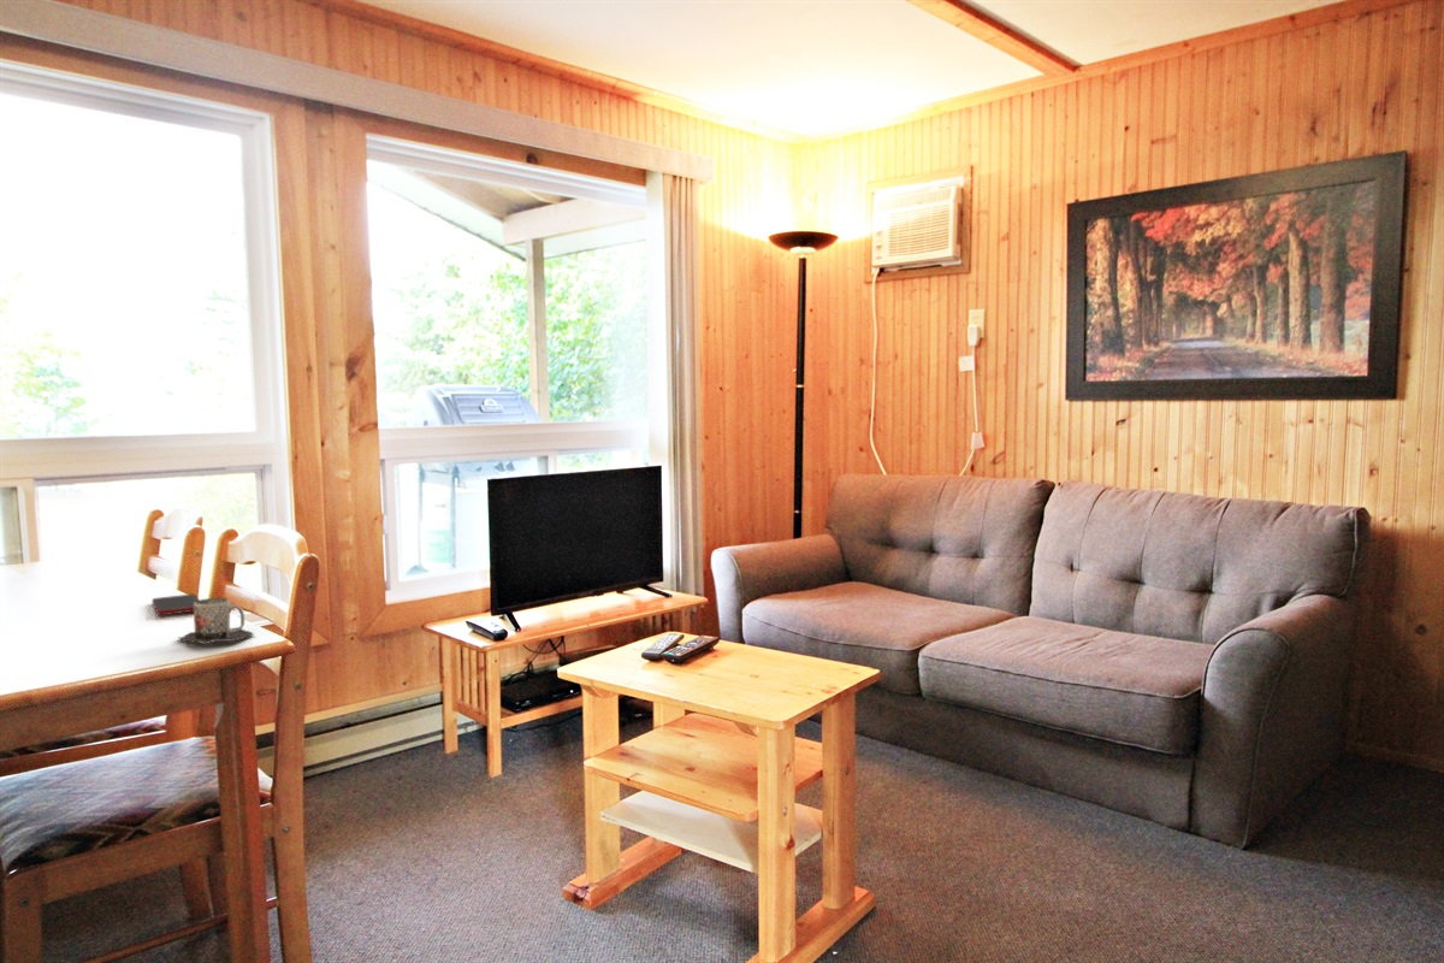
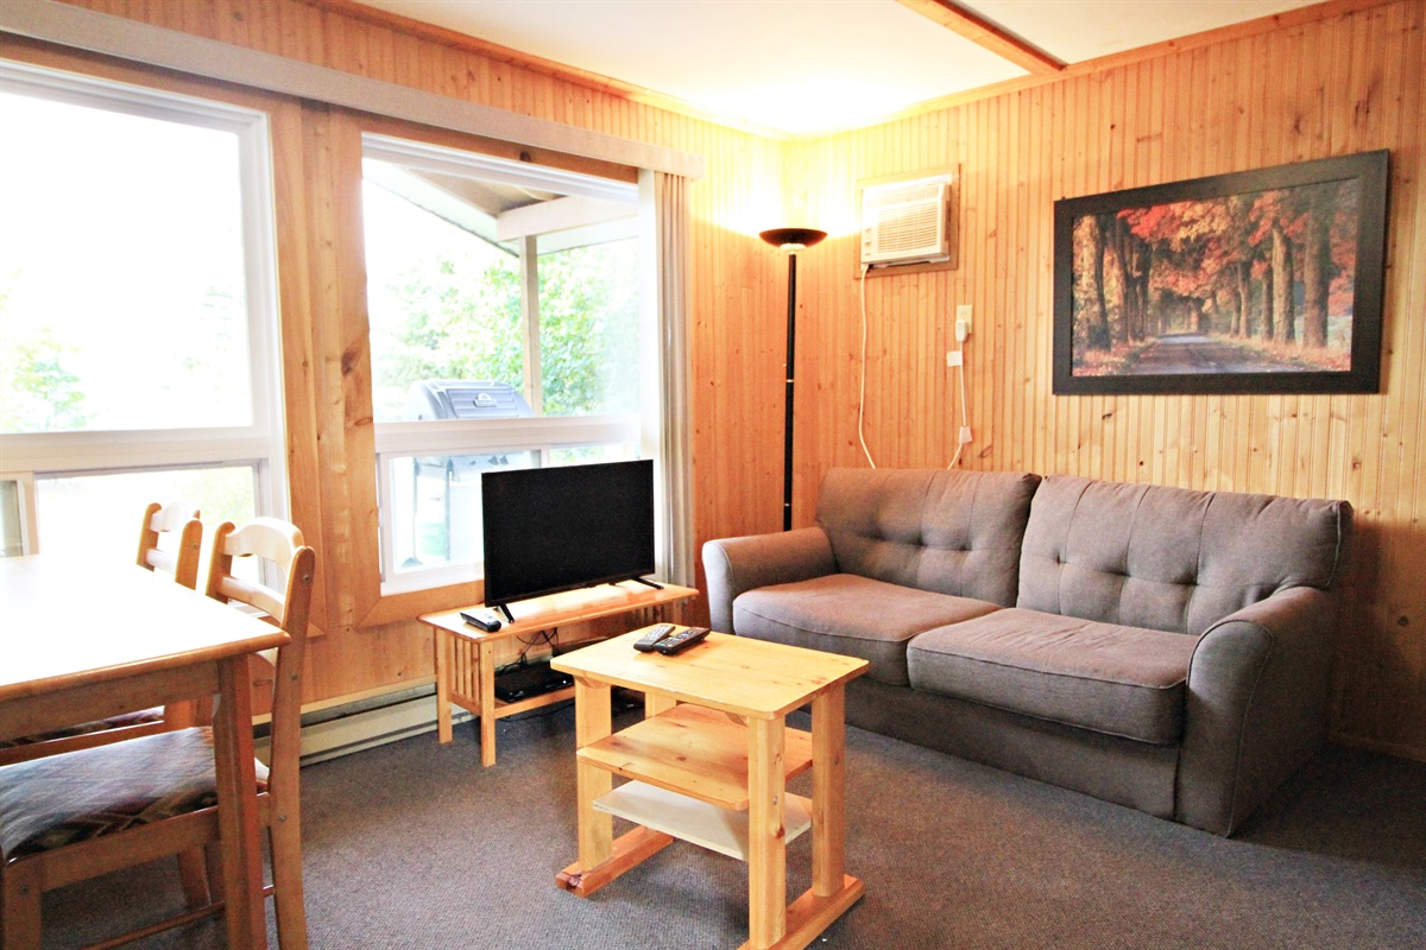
- cell phone [152,593,201,616]
- mug [178,597,255,645]
